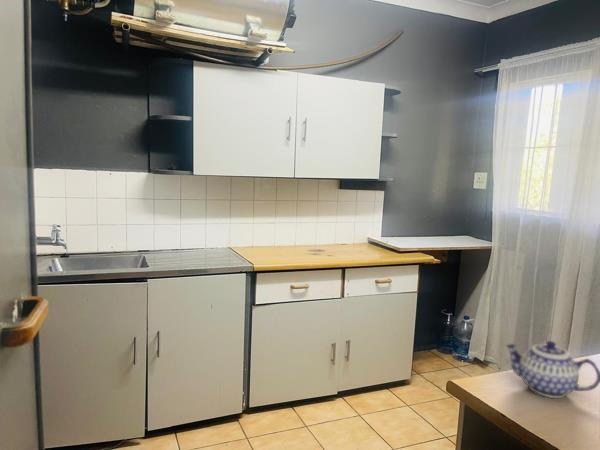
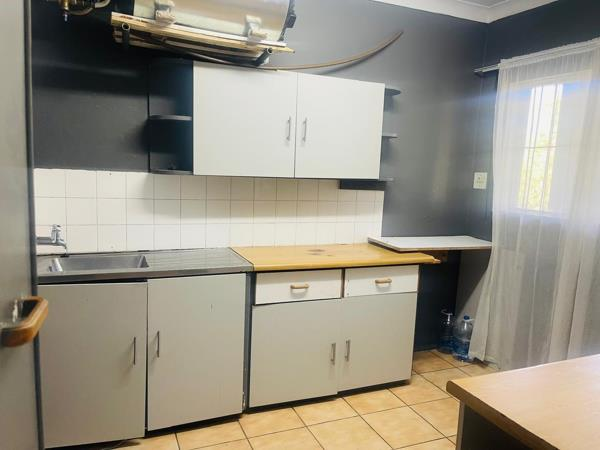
- teapot [504,340,600,399]
